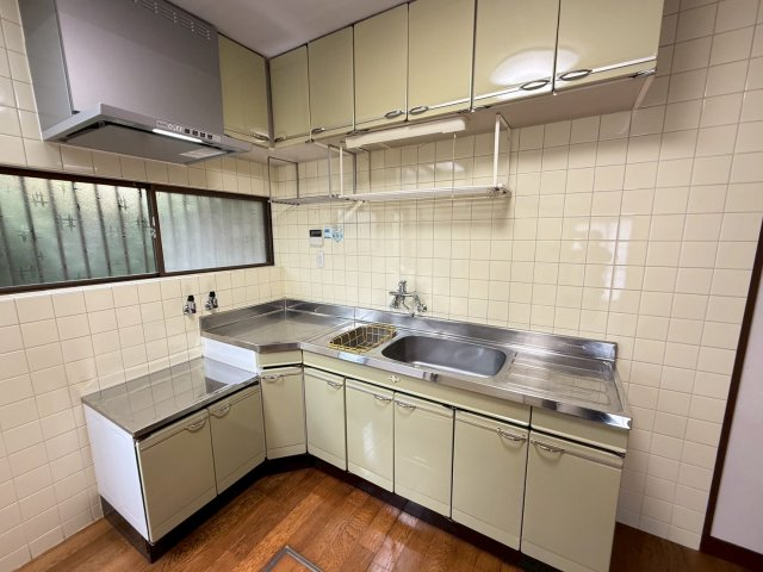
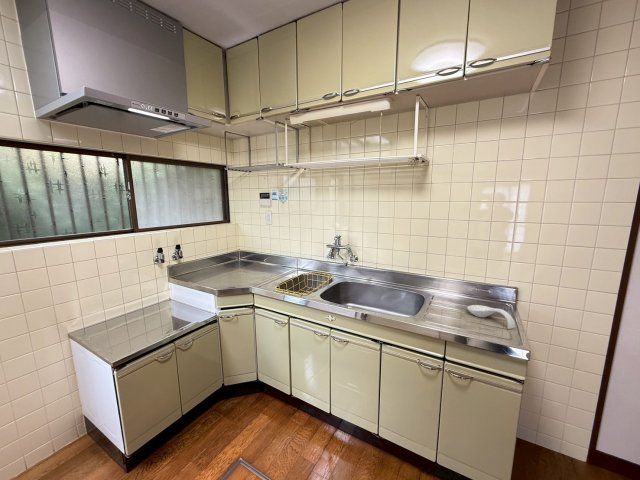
+ spoon rest [466,304,516,330]
